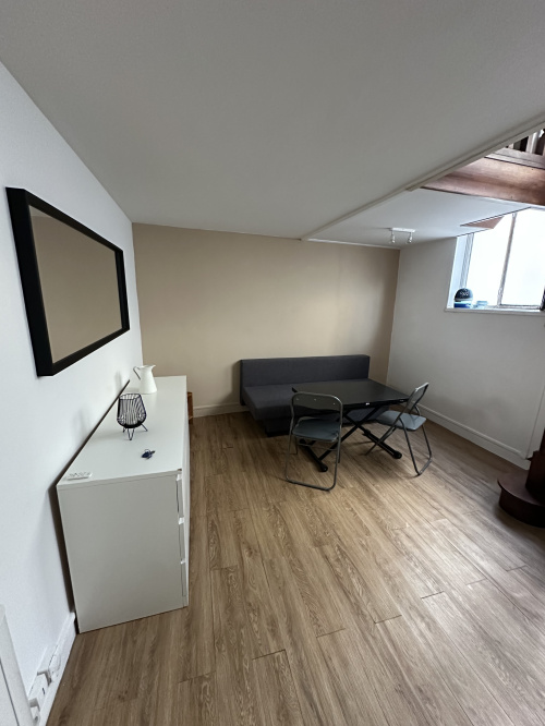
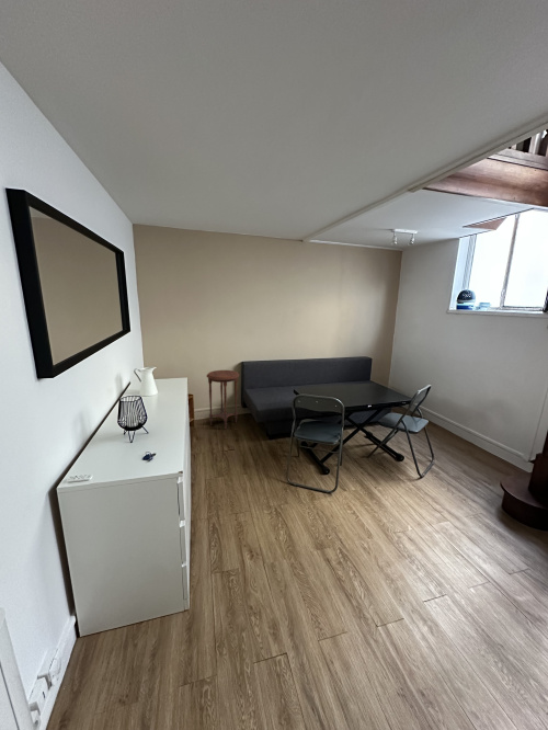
+ side table [206,369,240,430]
